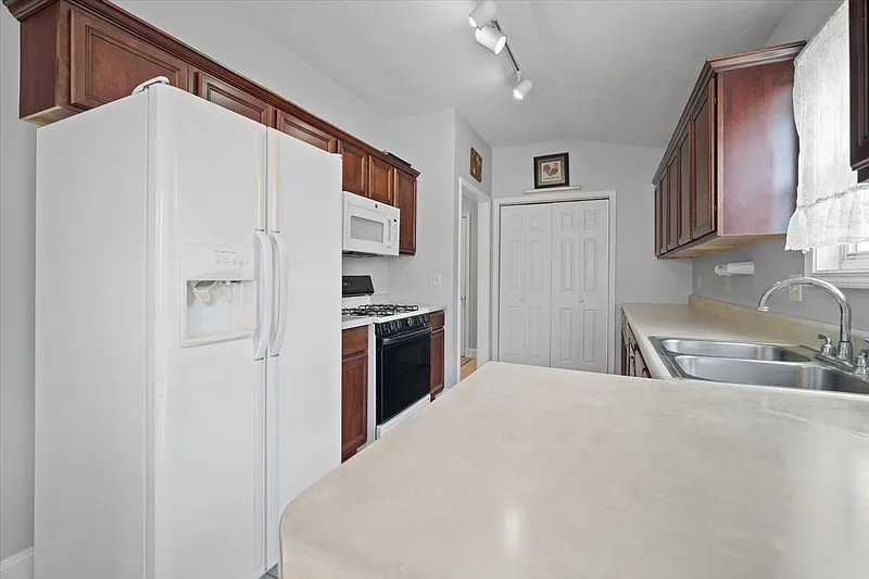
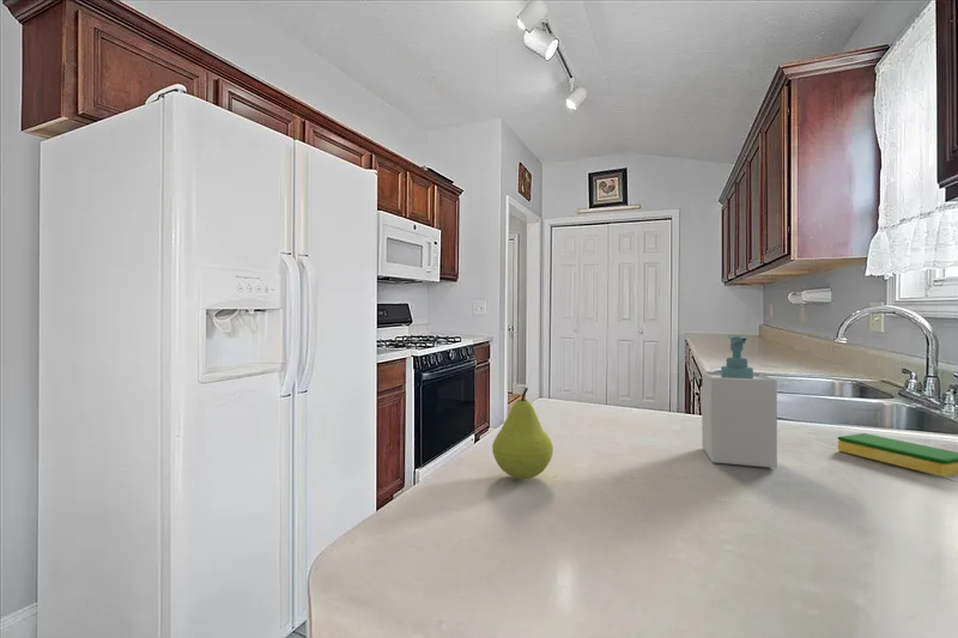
+ soap bottle [701,334,778,469]
+ dish sponge [837,432,958,478]
+ fruit [491,387,554,480]
